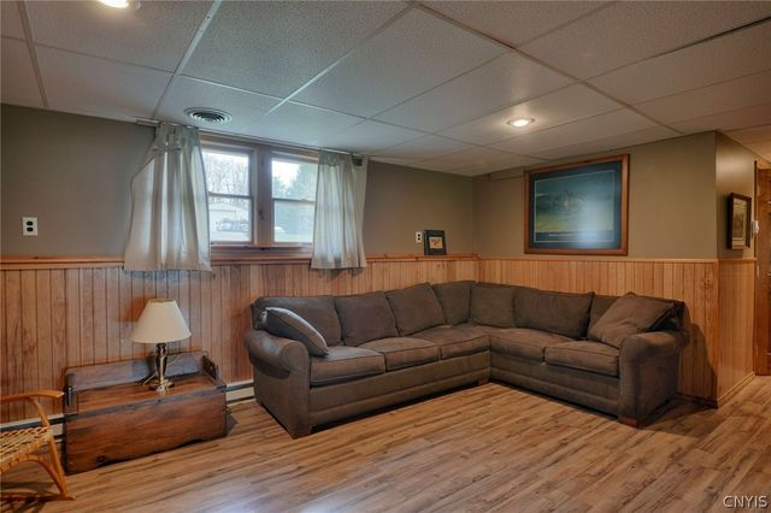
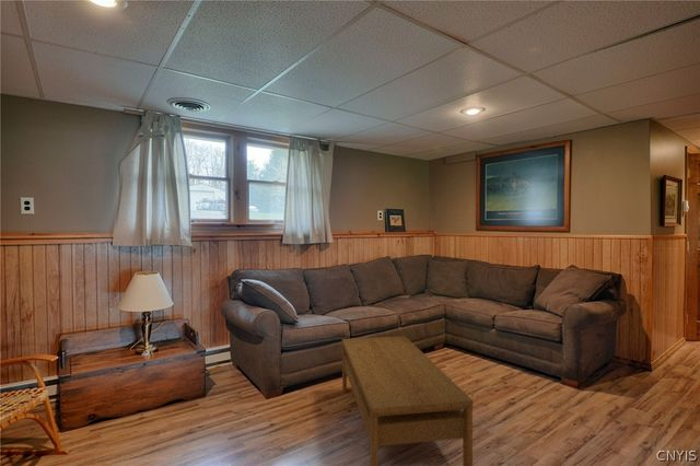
+ coffee table [341,335,474,466]
